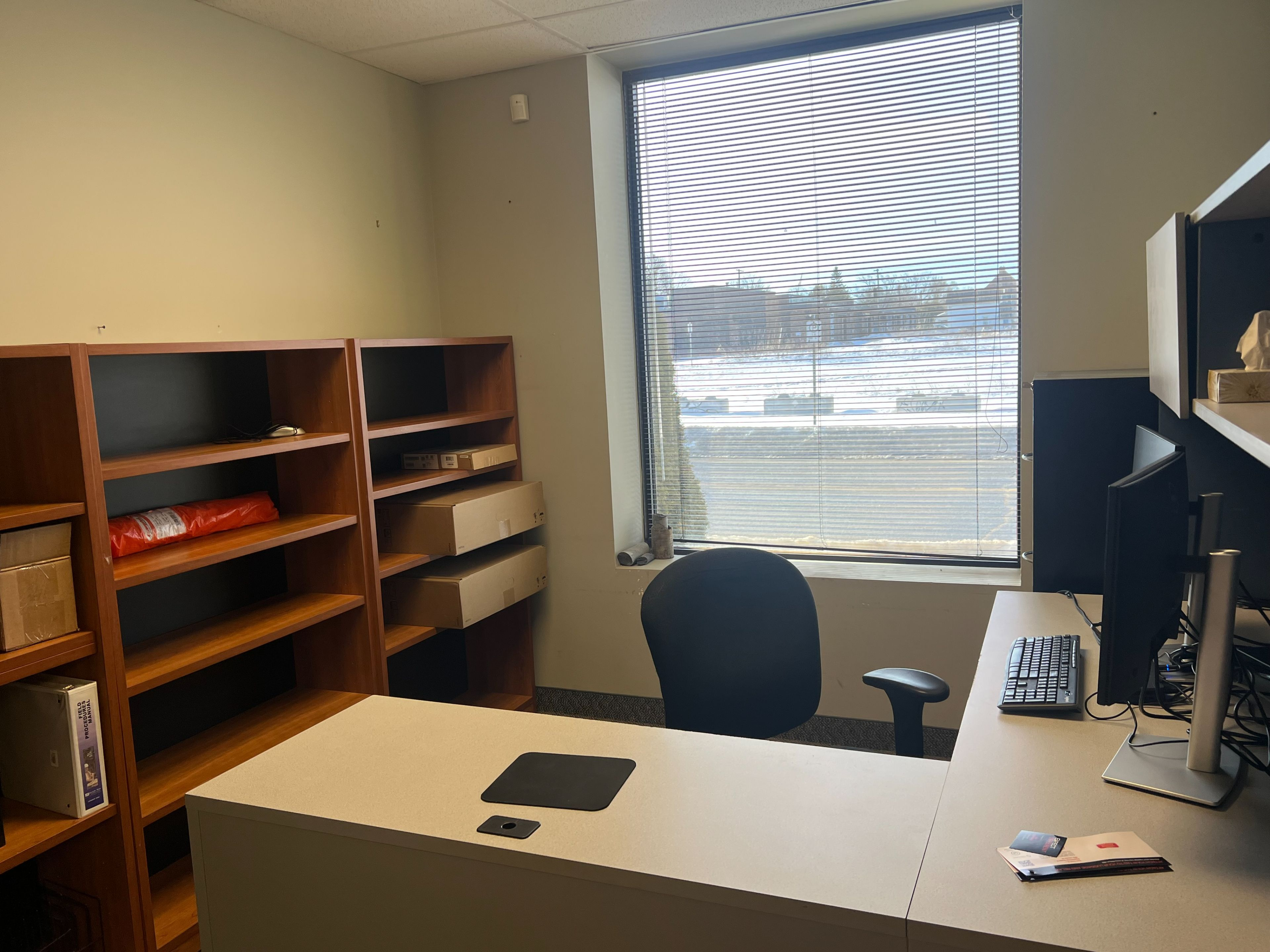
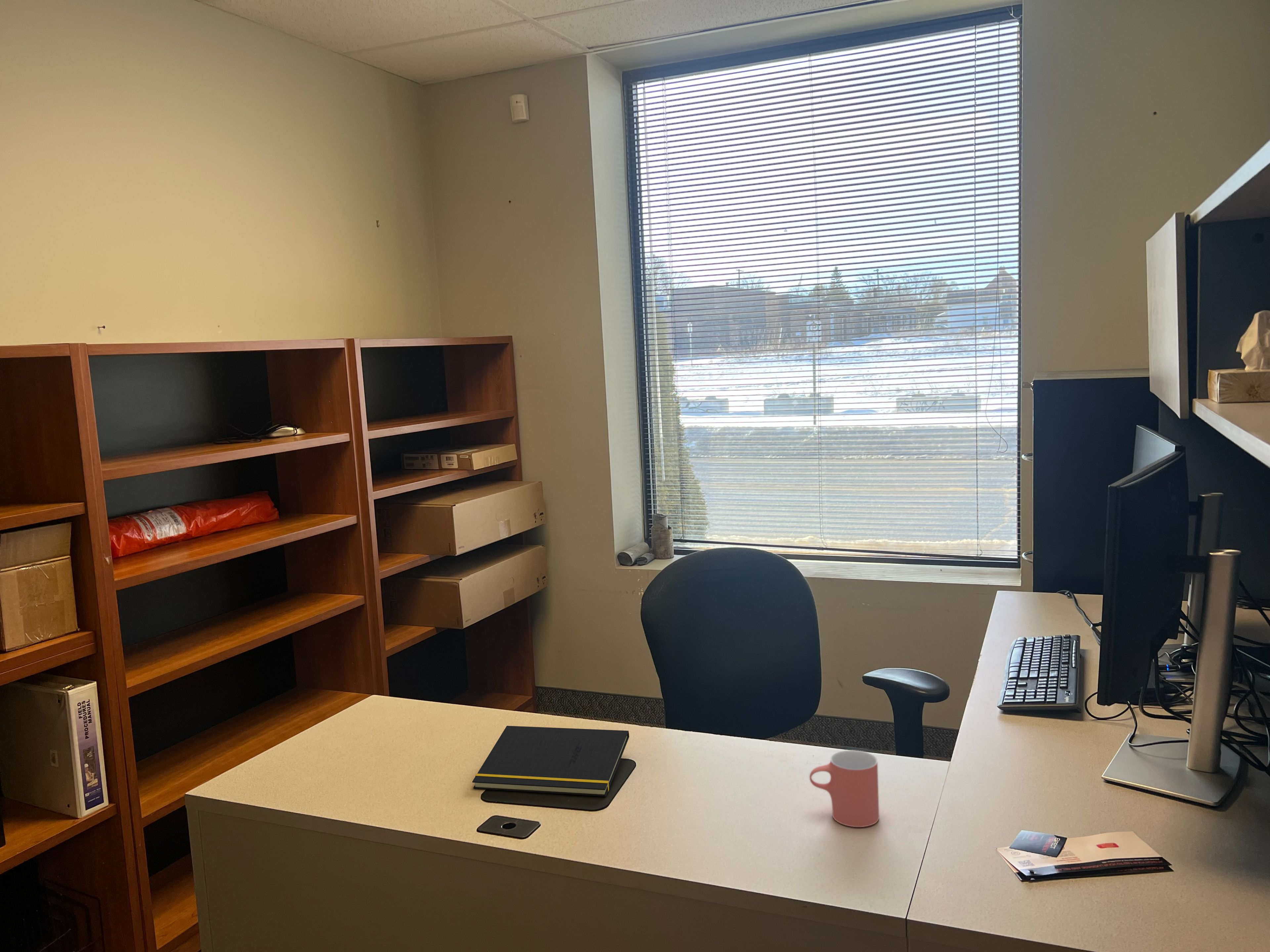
+ cup [809,750,879,827]
+ notepad [472,726,630,797]
